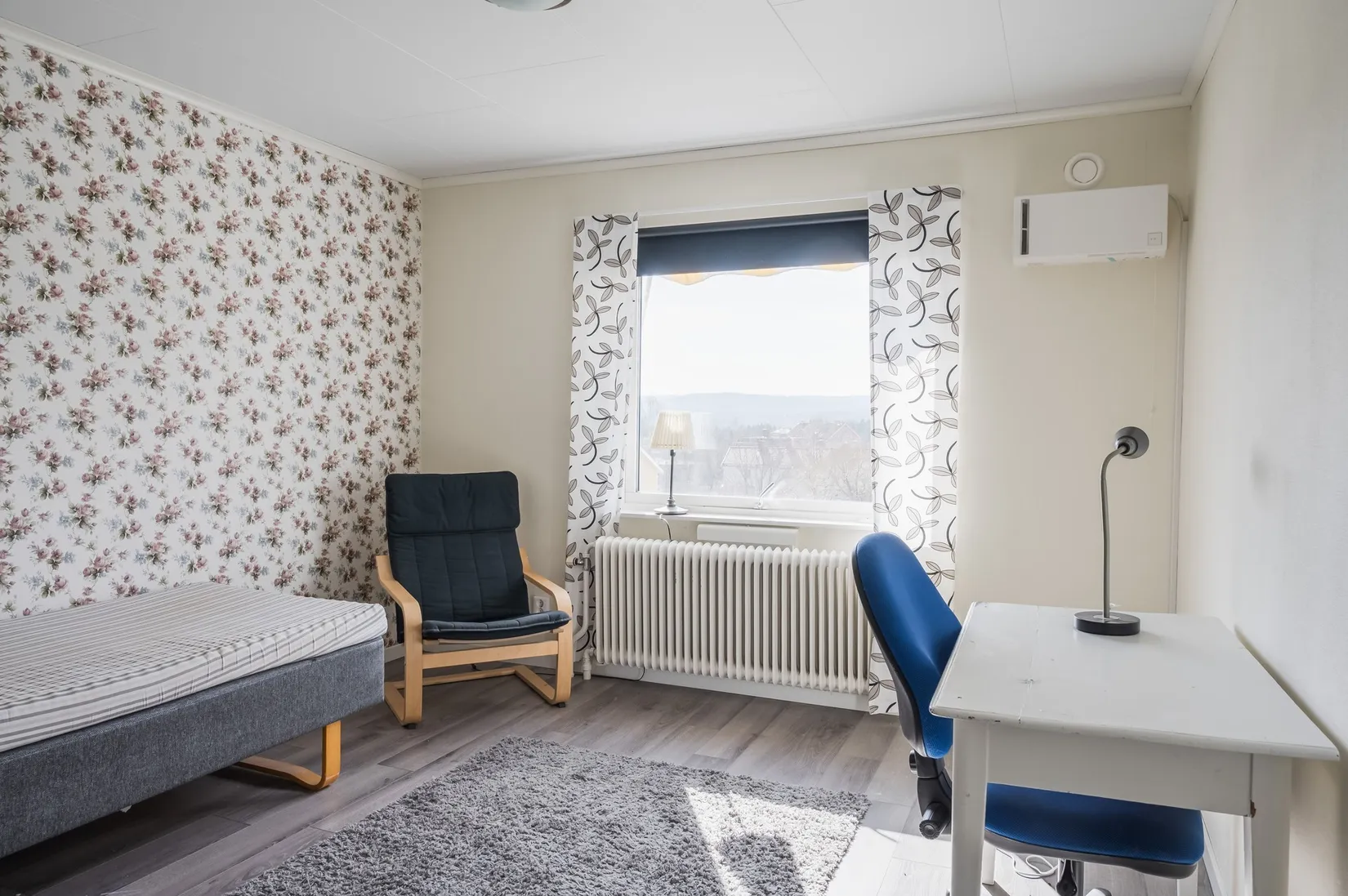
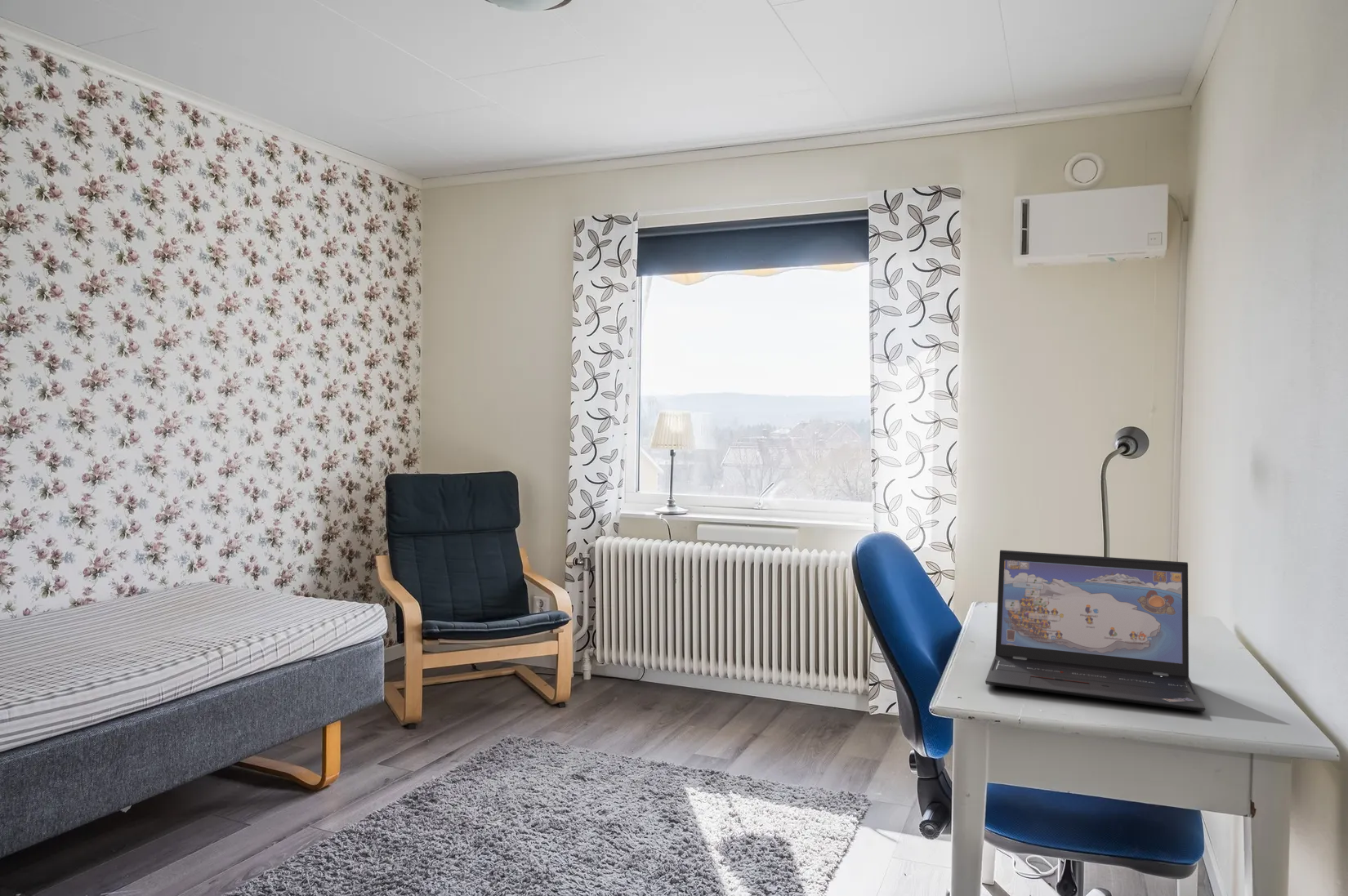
+ laptop [984,549,1206,712]
